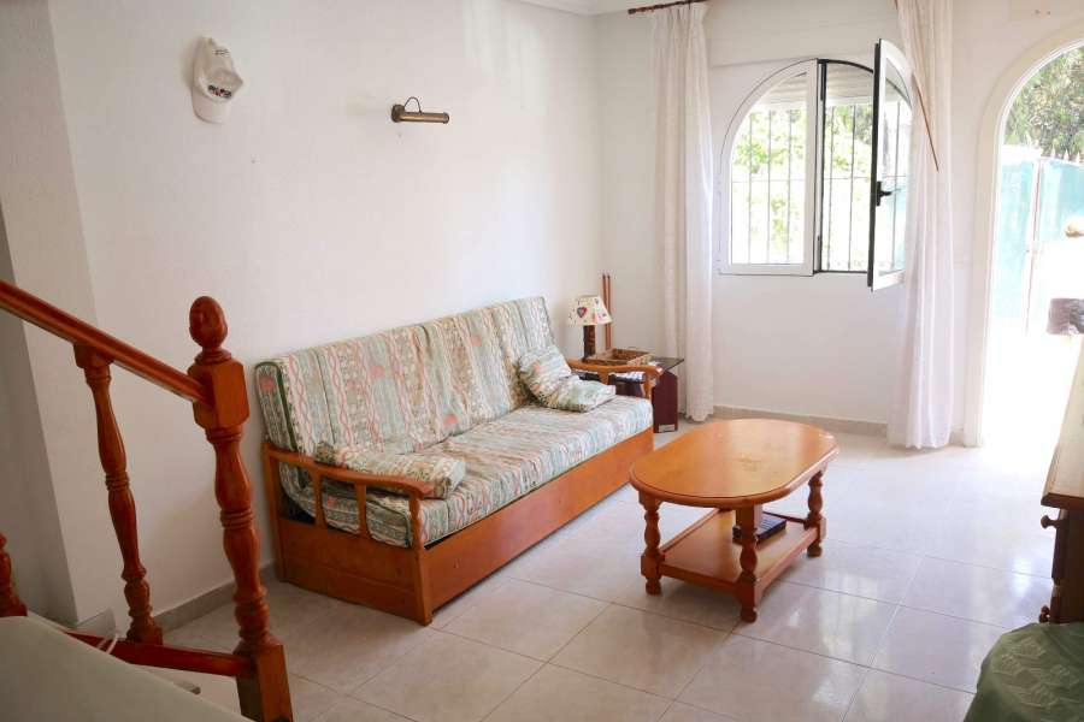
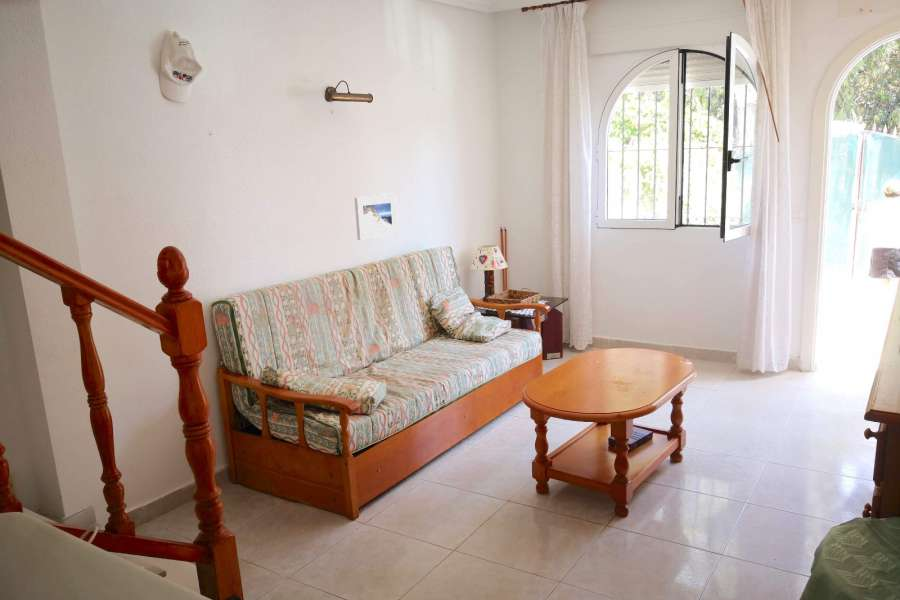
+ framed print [354,193,399,241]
